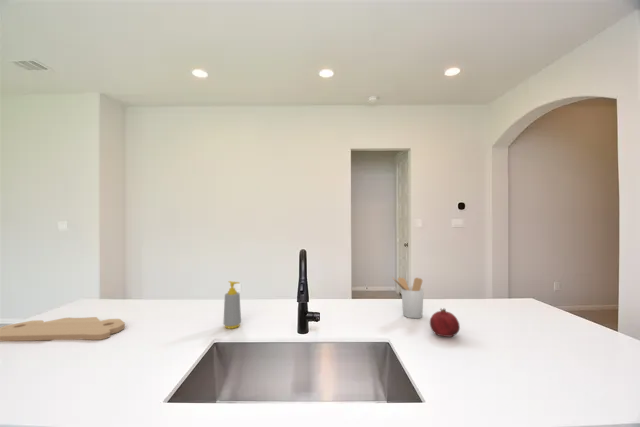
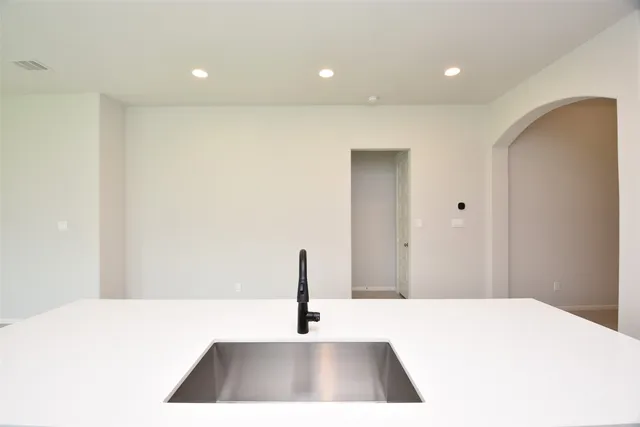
- soap bottle [222,280,242,330]
- cutting board [0,316,126,342]
- fruit [429,307,461,338]
- utensil holder [391,276,425,319]
